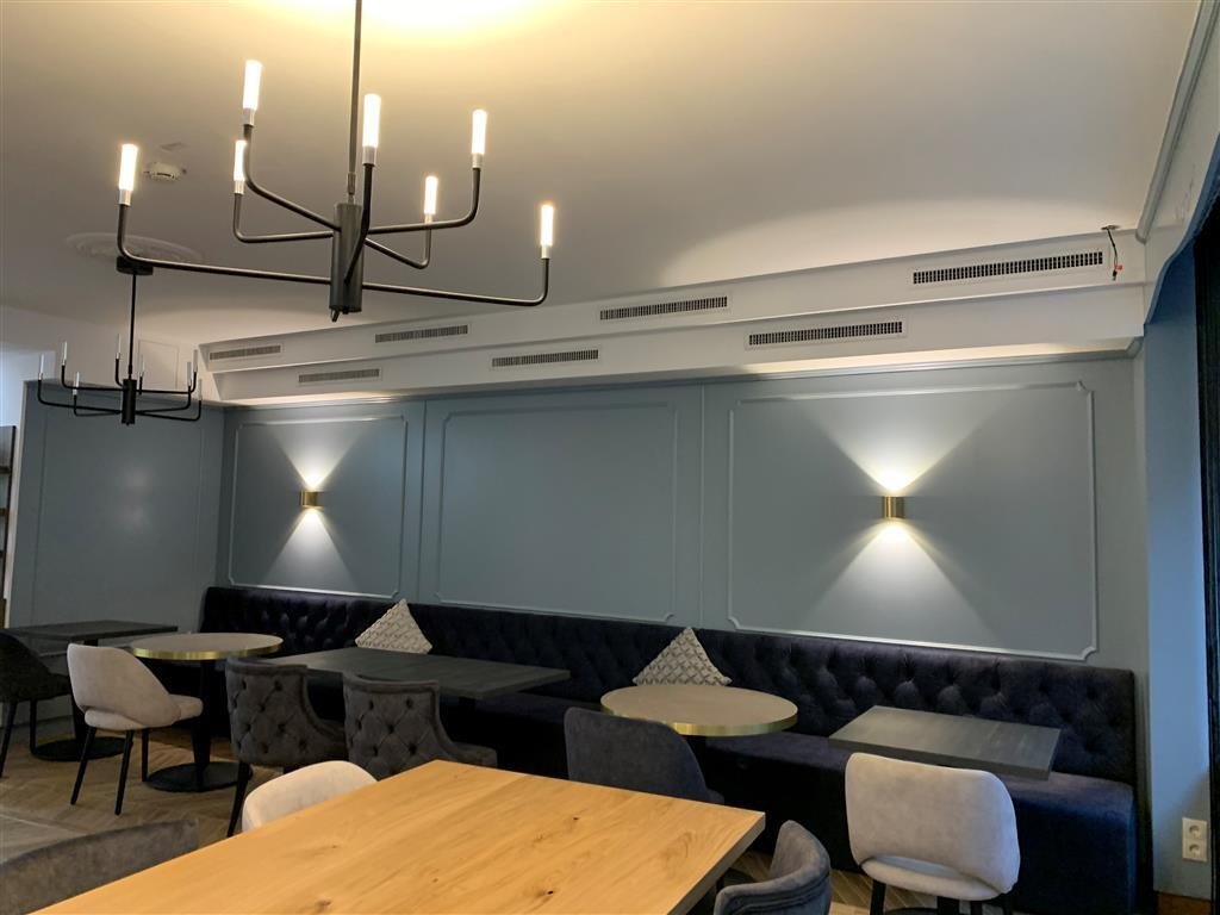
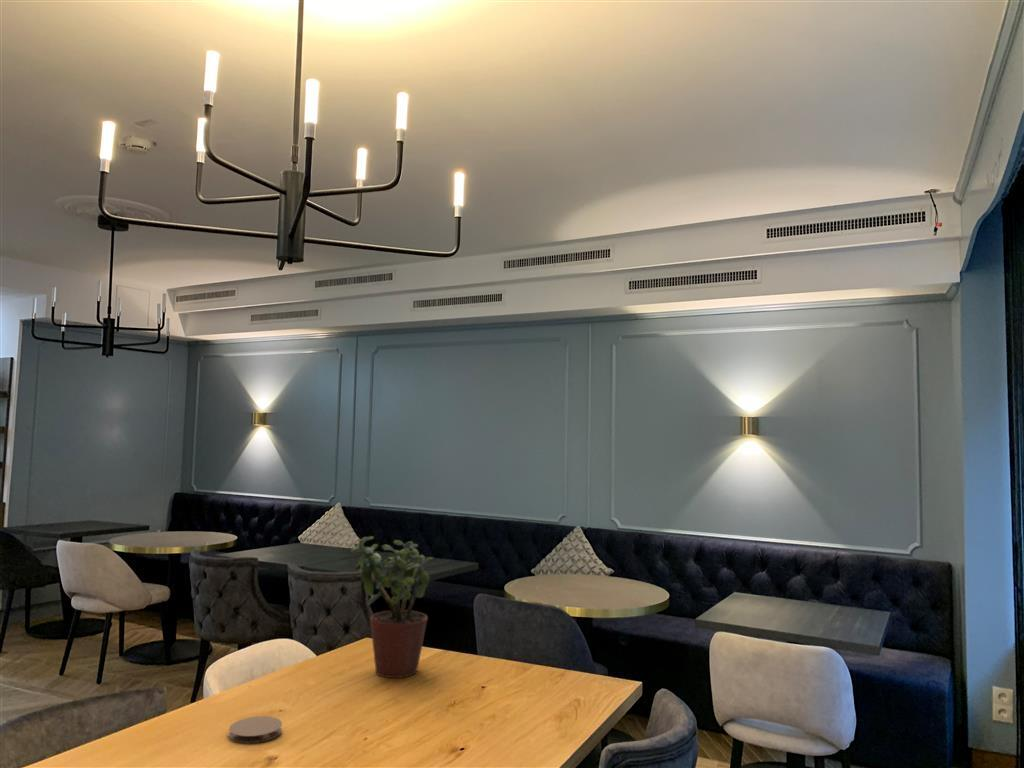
+ coaster [228,715,283,744]
+ potted plant [350,535,435,679]
